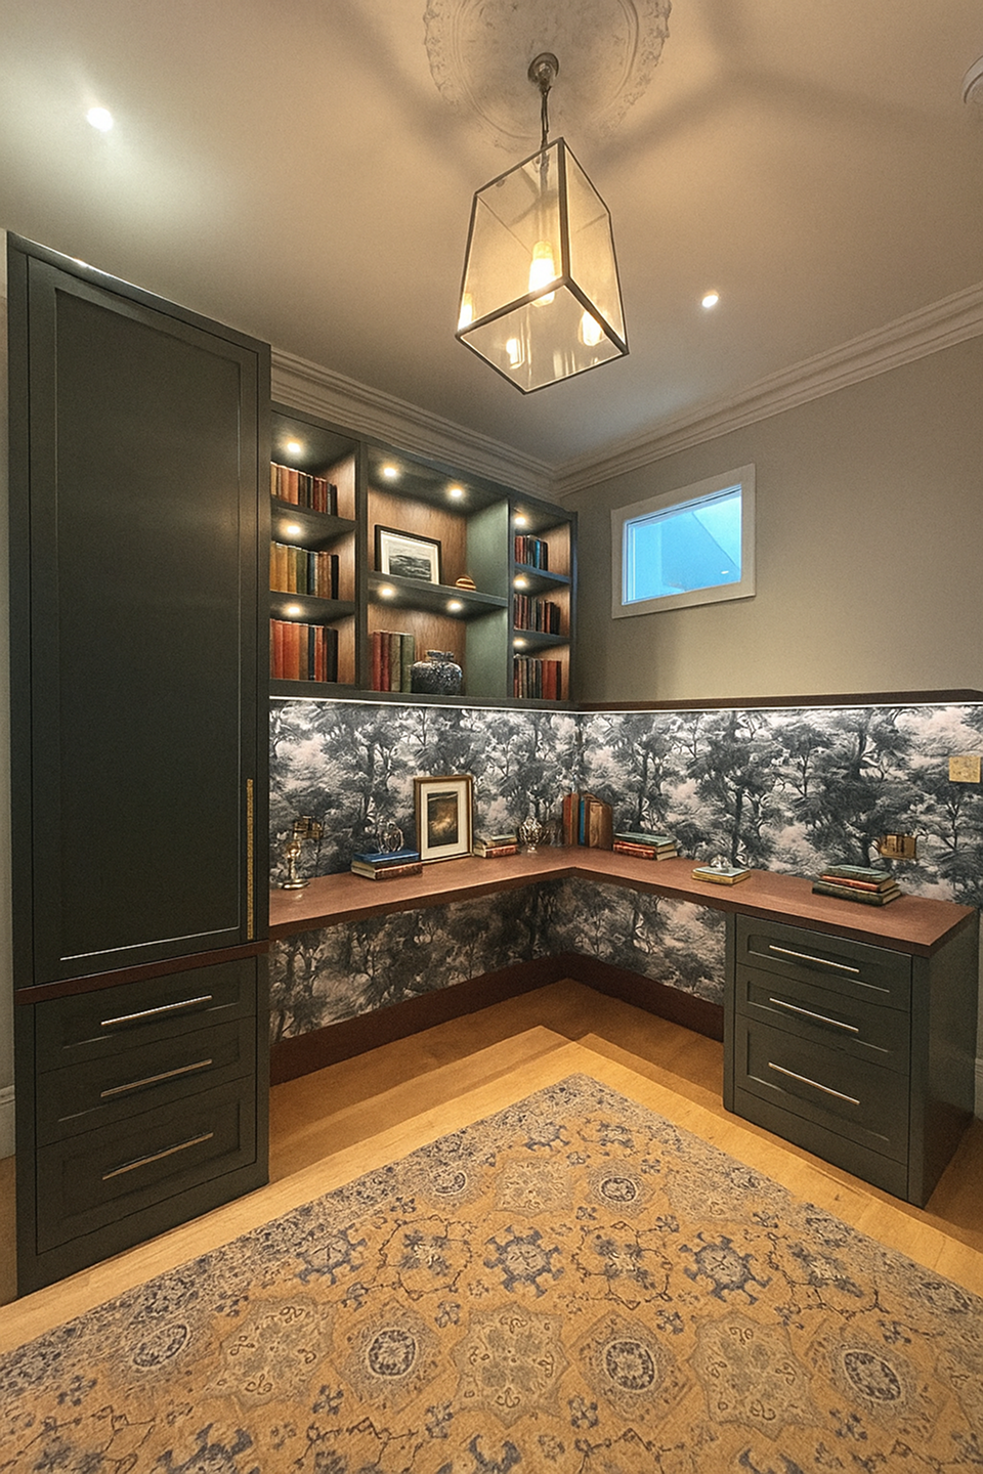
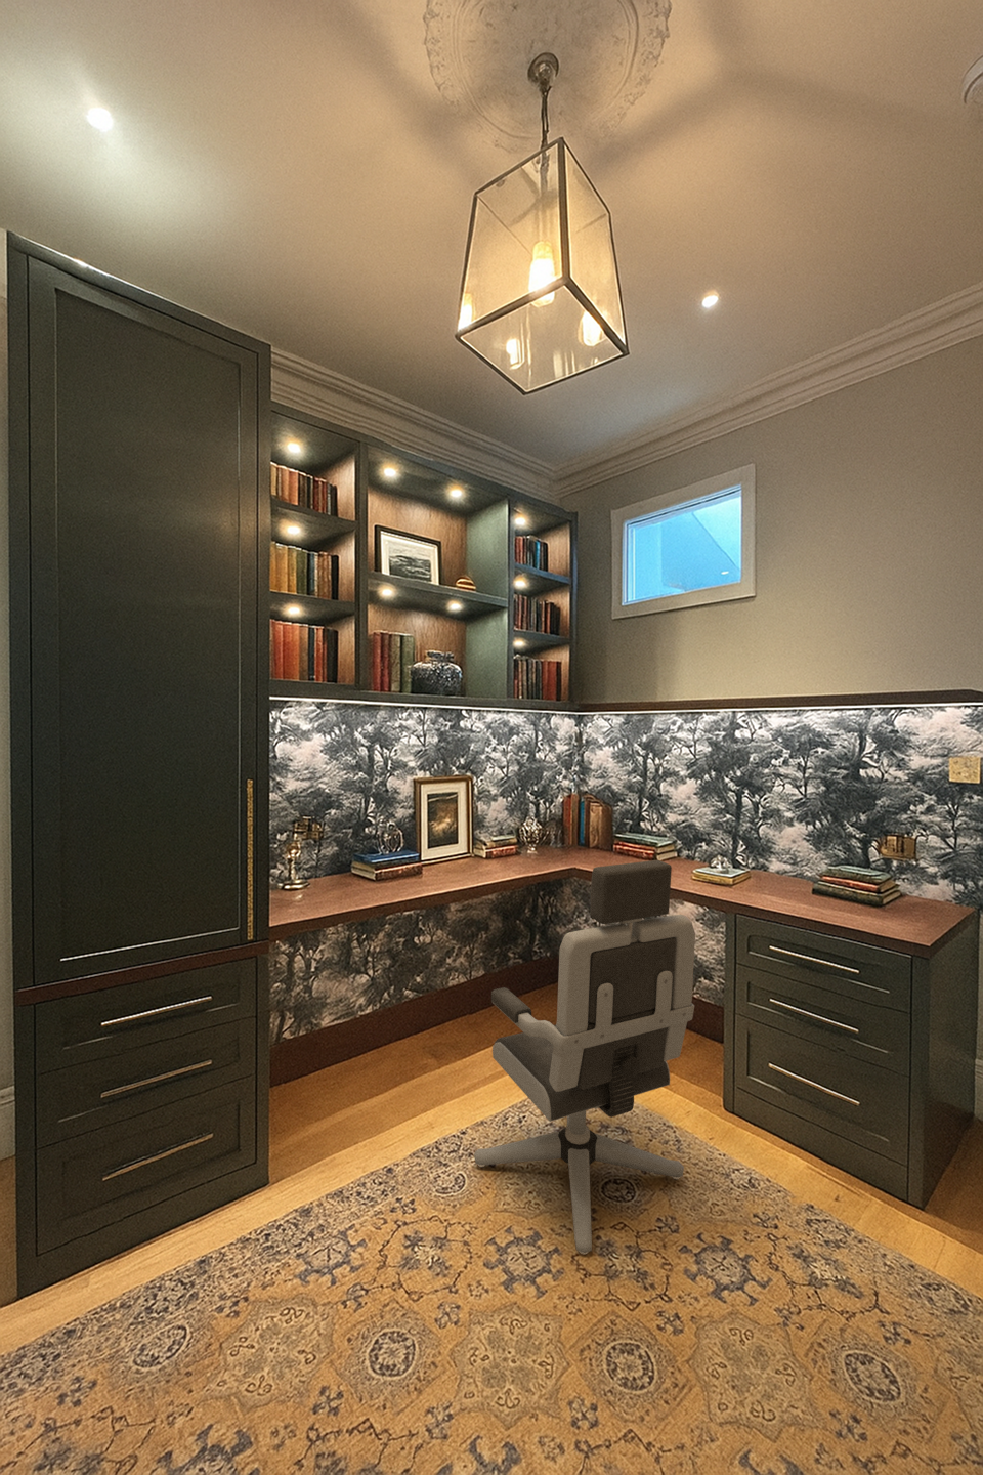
+ office chair [473,859,697,1256]
